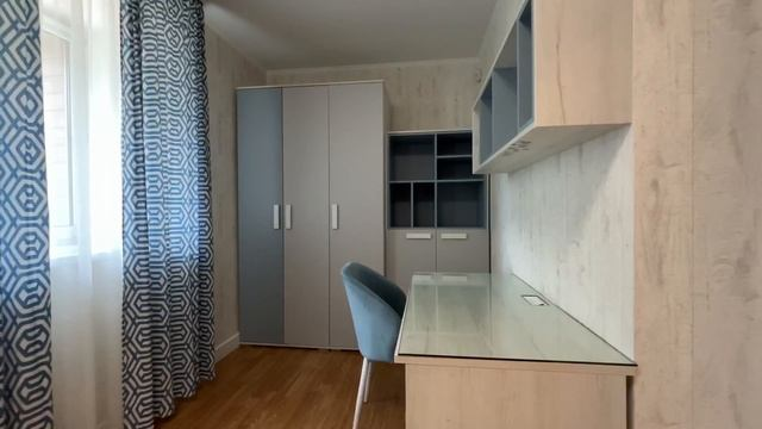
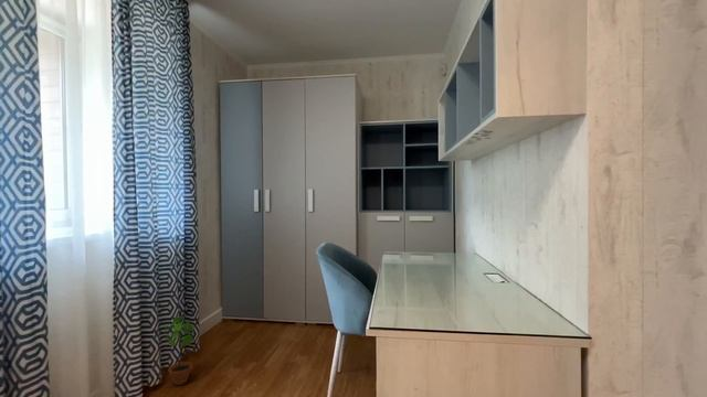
+ potted plant [163,315,196,386]
